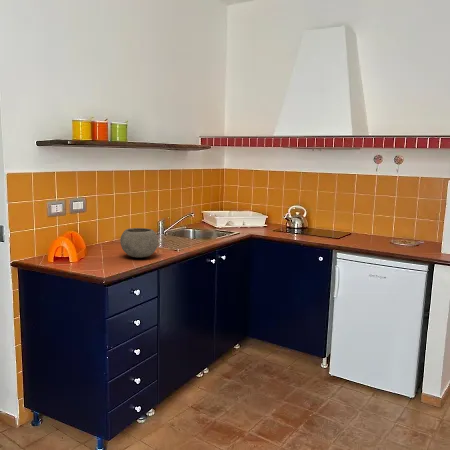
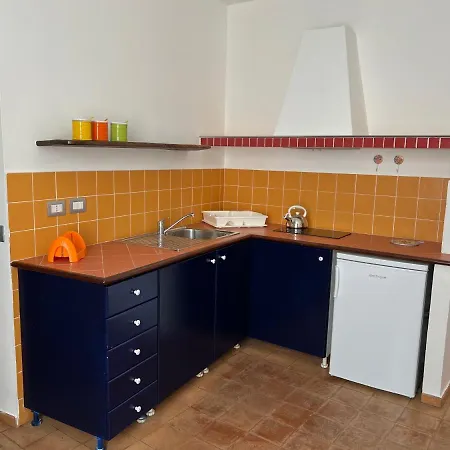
- bowl [119,227,159,259]
